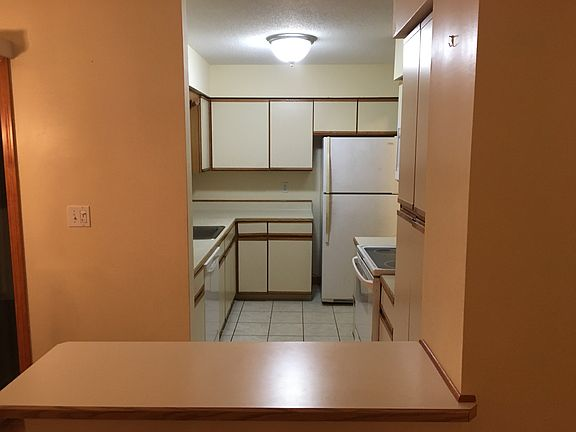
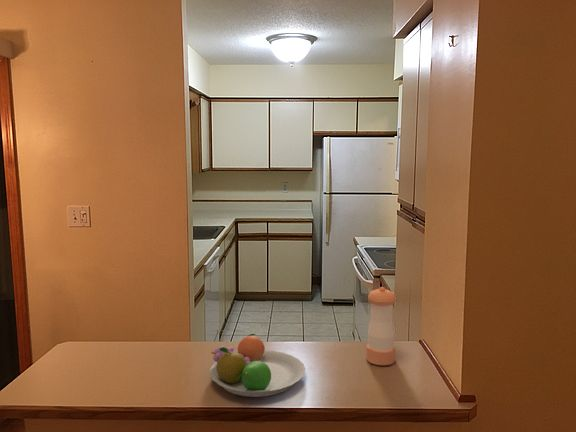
+ fruit bowl [209,333,306,398]
+ pepper shaker [365,286,397,366]
